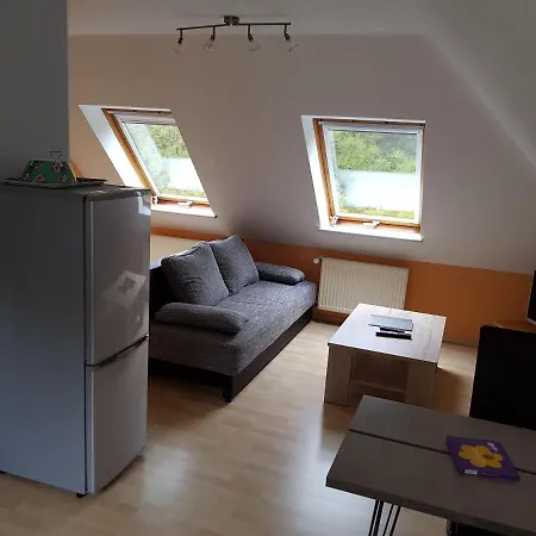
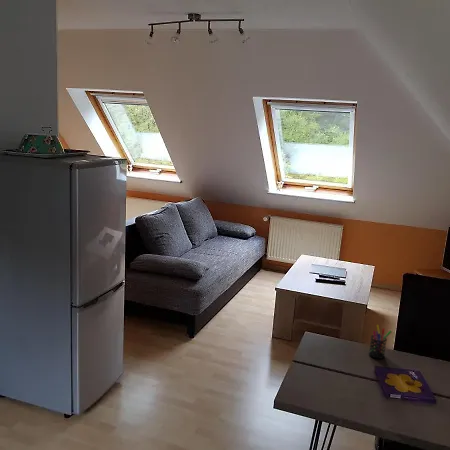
+ pen holder [368,324,393,360]
